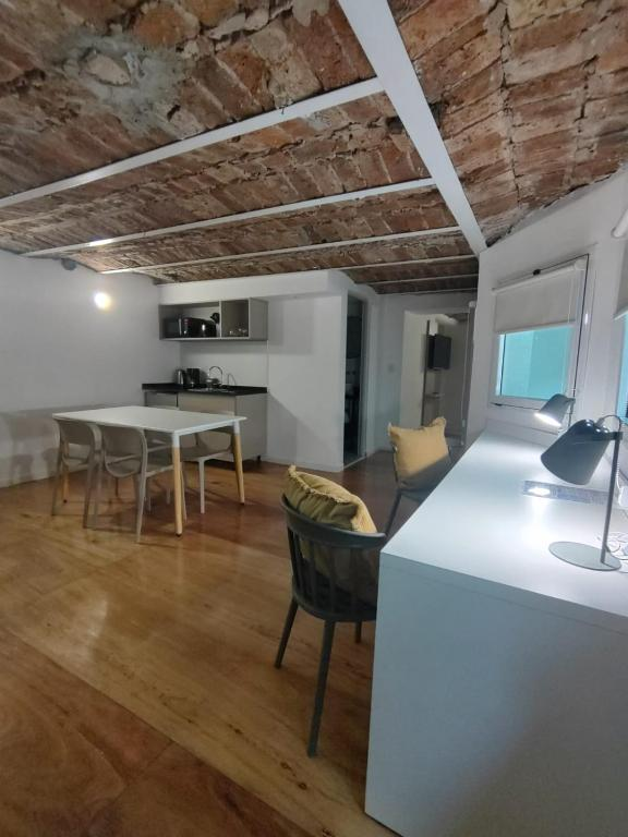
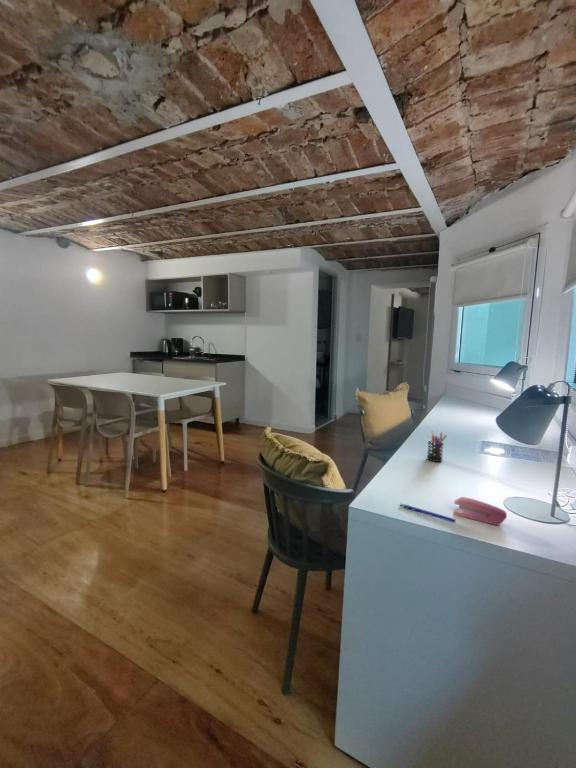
+ pen holder [426,430,448,463]
+ pen [399,503,457,524]
+ stapler [452,496,508,527]
